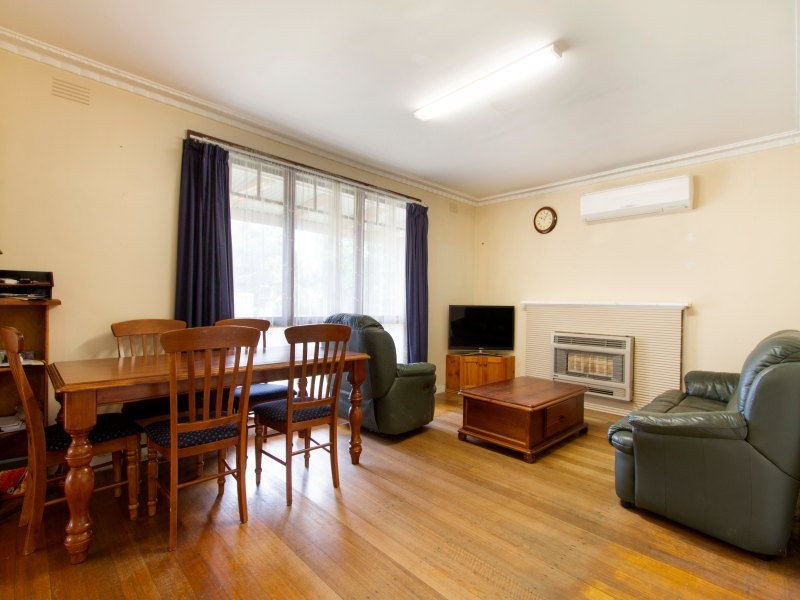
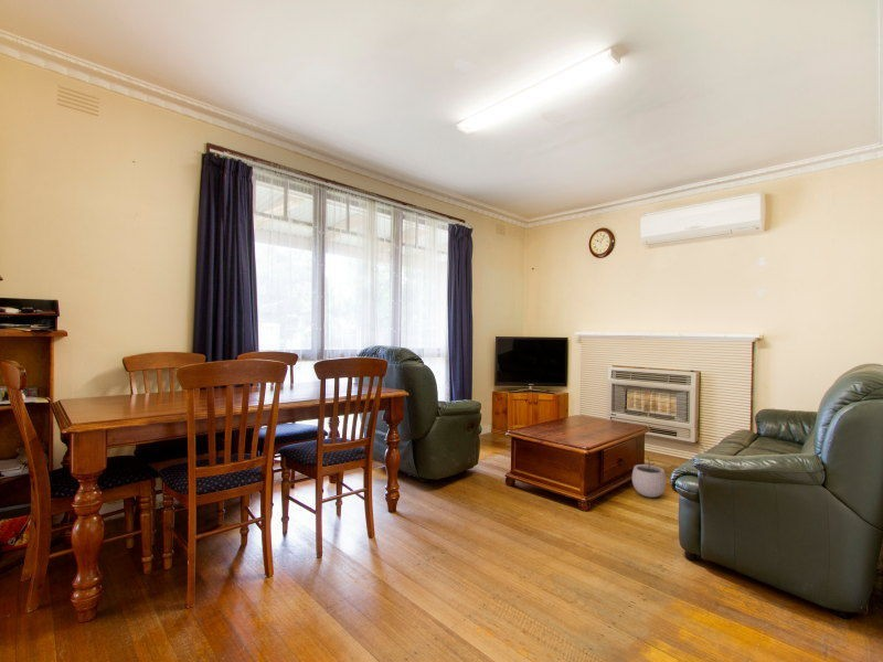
+ plant pot [631,456,668,499]
